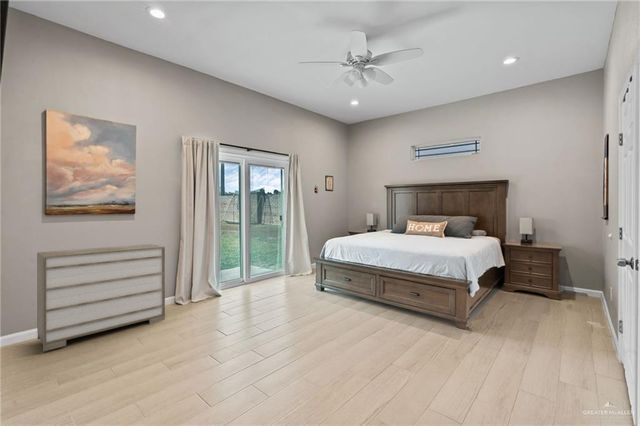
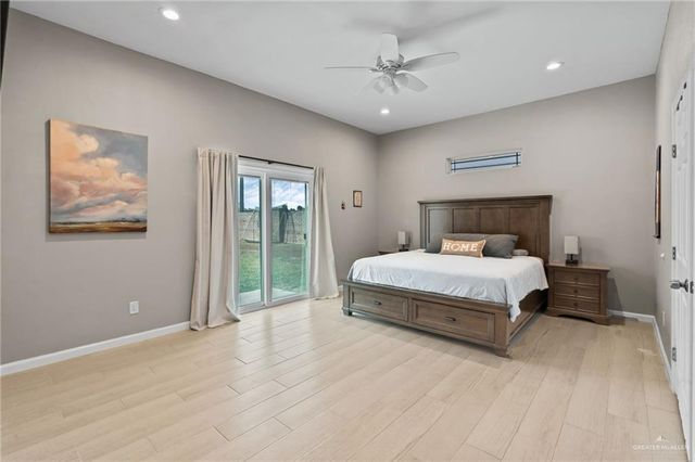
- dresser [36,243,166,352]
